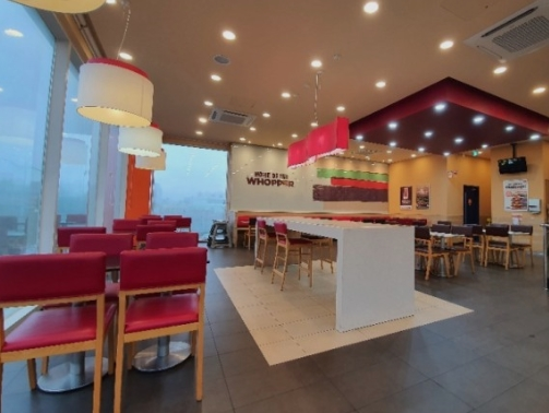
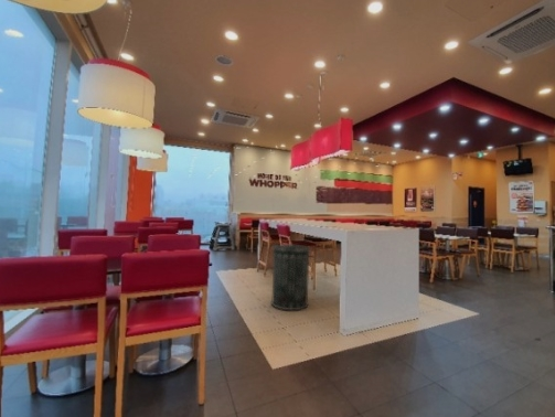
+ trash can [270,242,312,311]
